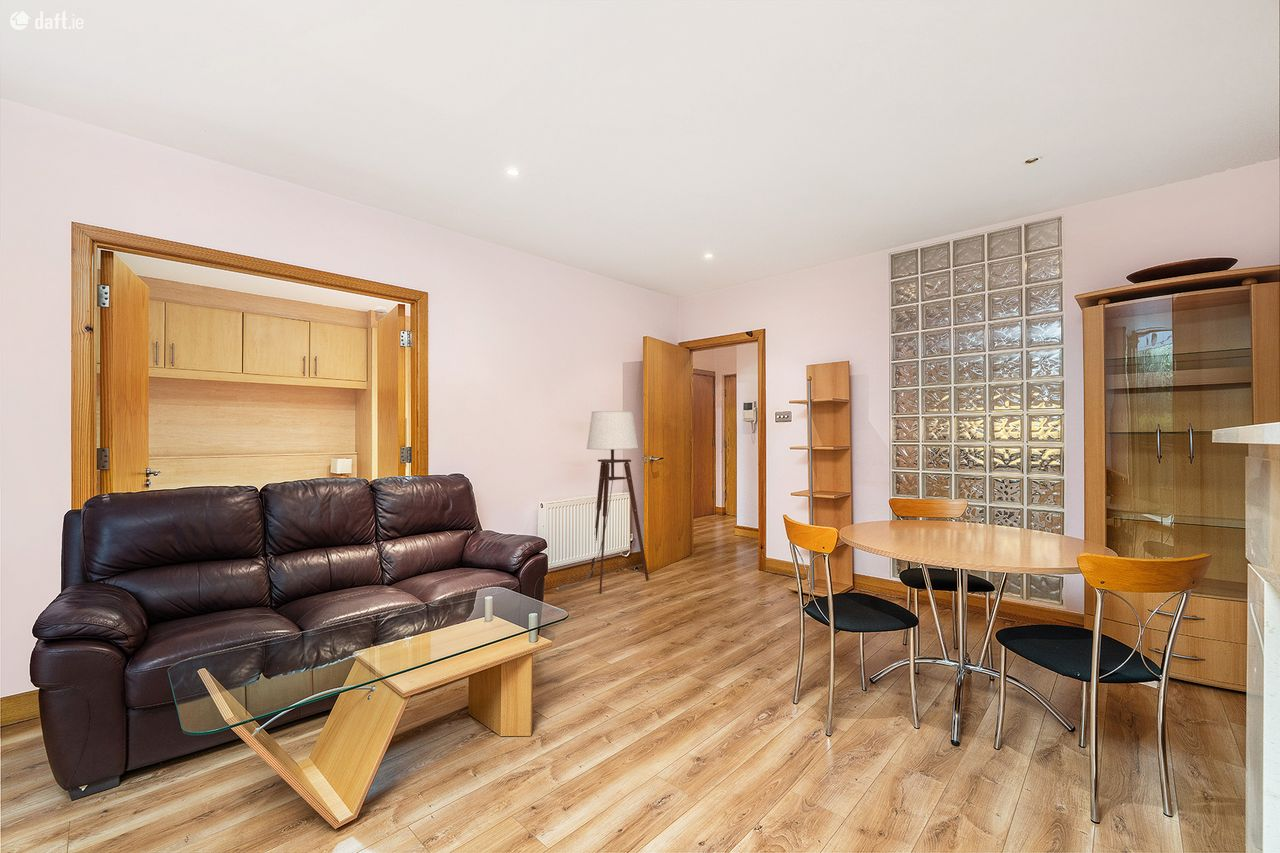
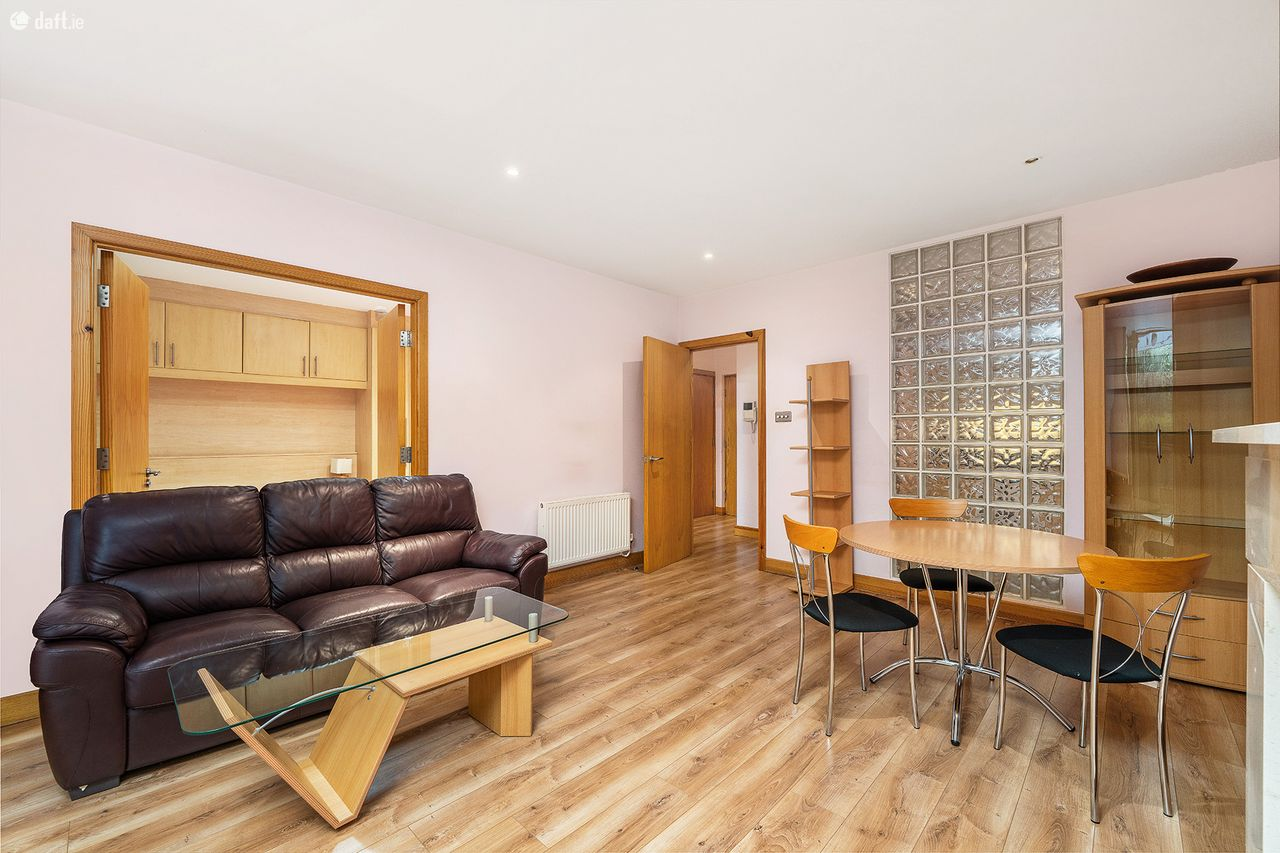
- floor lamp [556,410,650,595]
